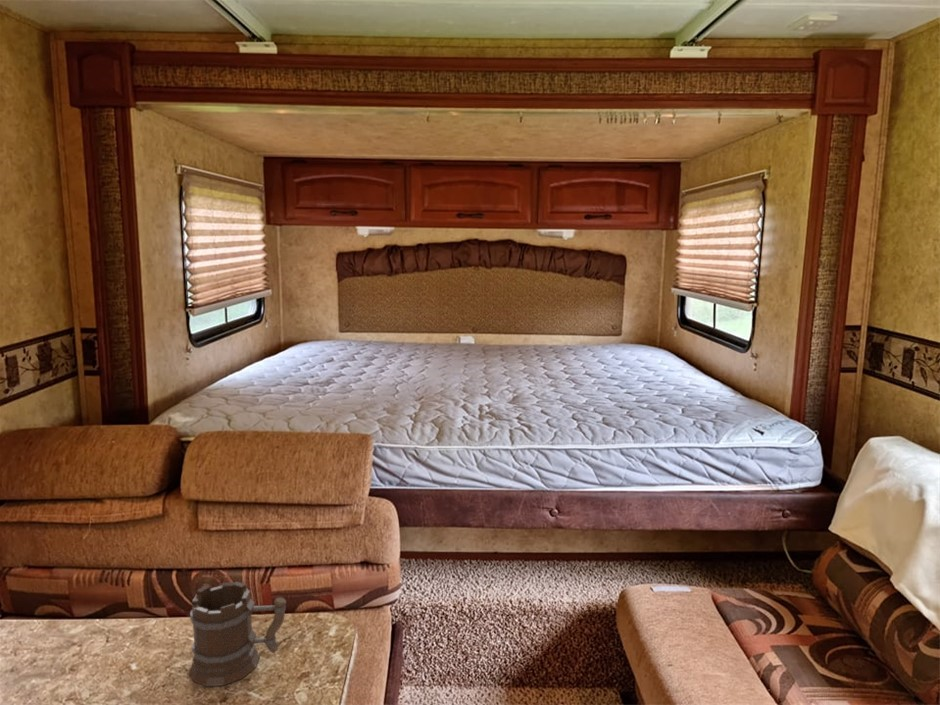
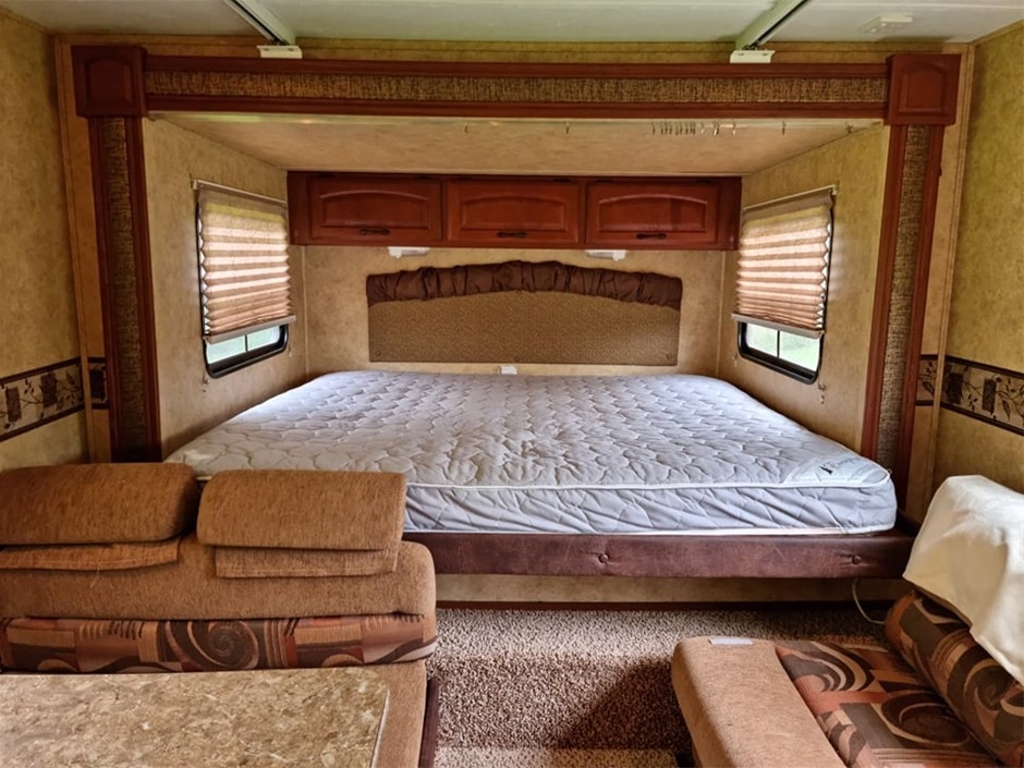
- mug [188,580,287,687]
